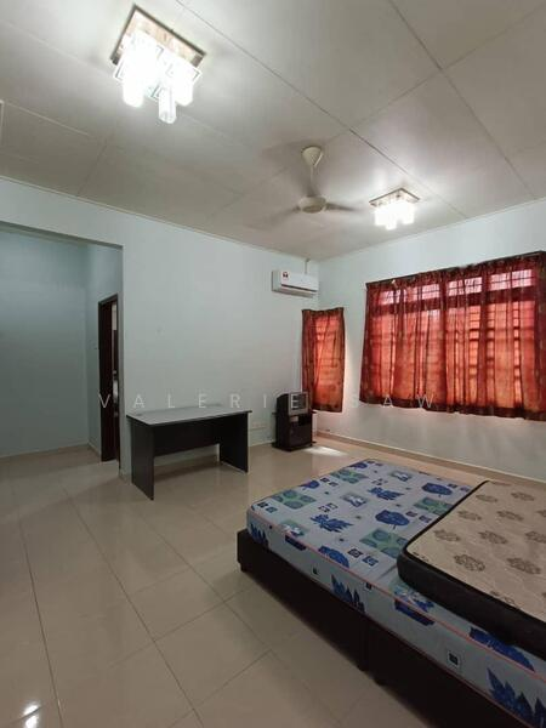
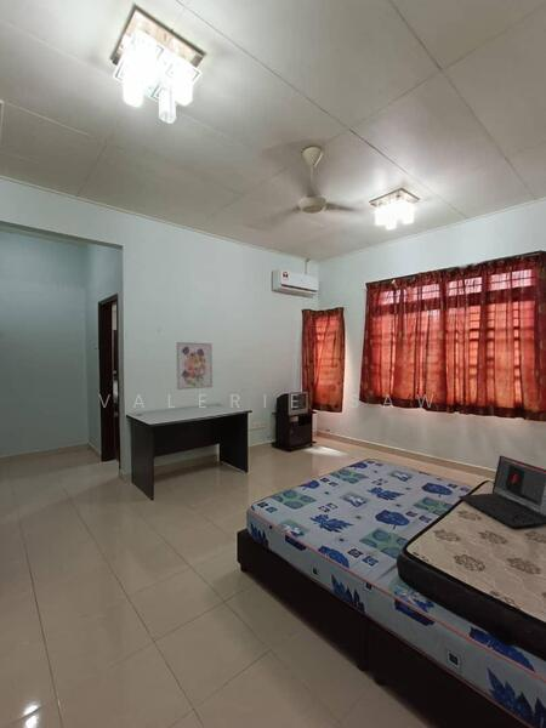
+ wall art [175,341,214,391]
+ laptop [457,454,546,529]
